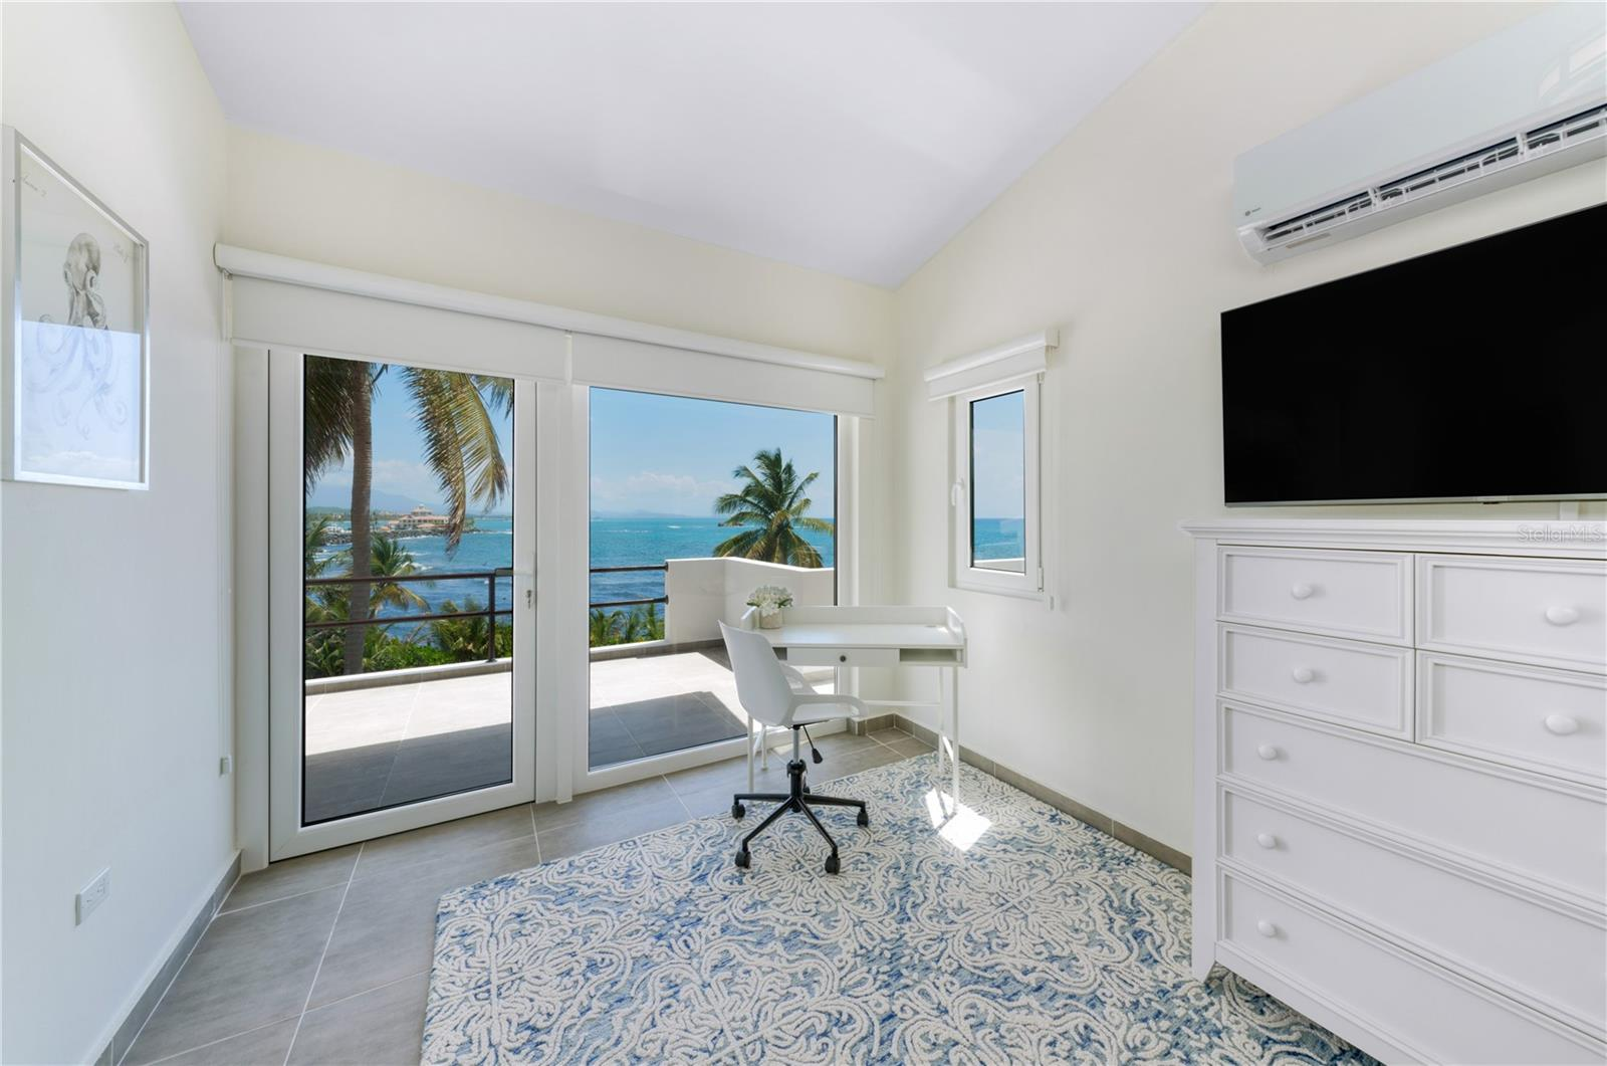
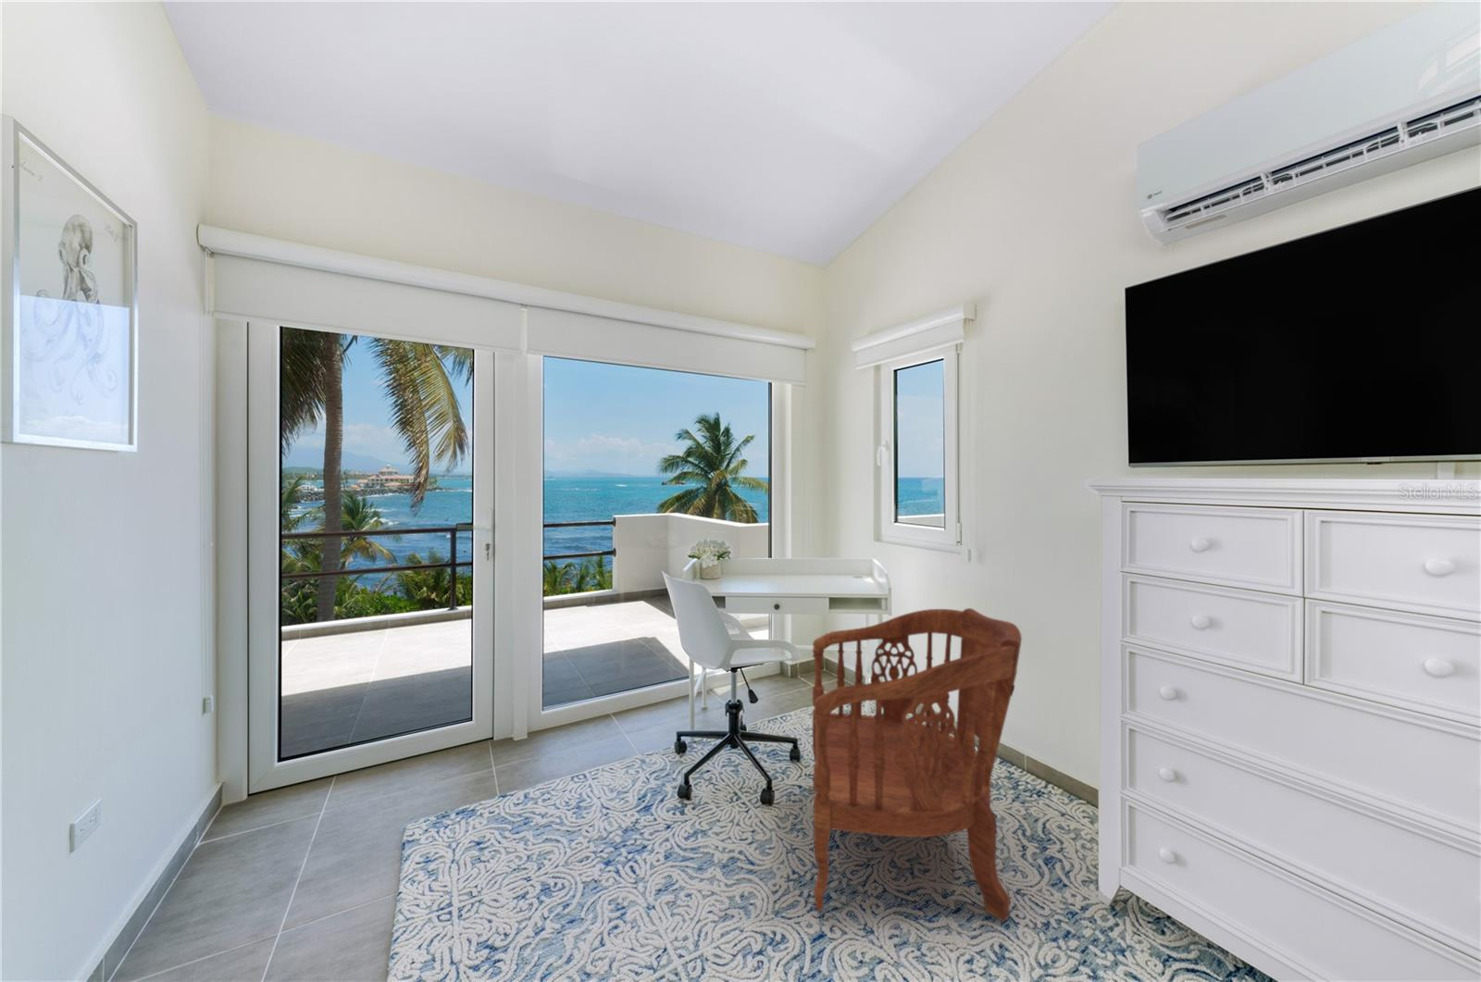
+ armchair [812,607,1023,923]
